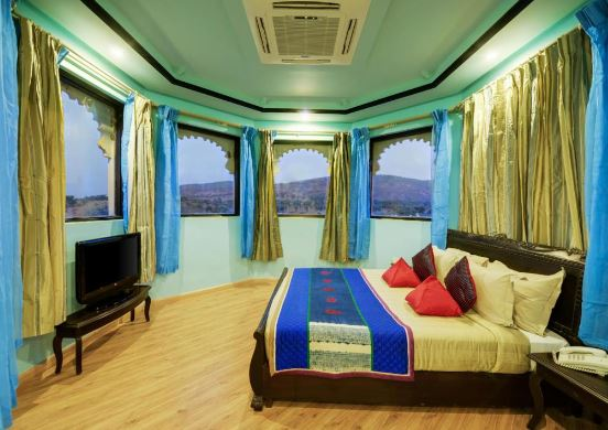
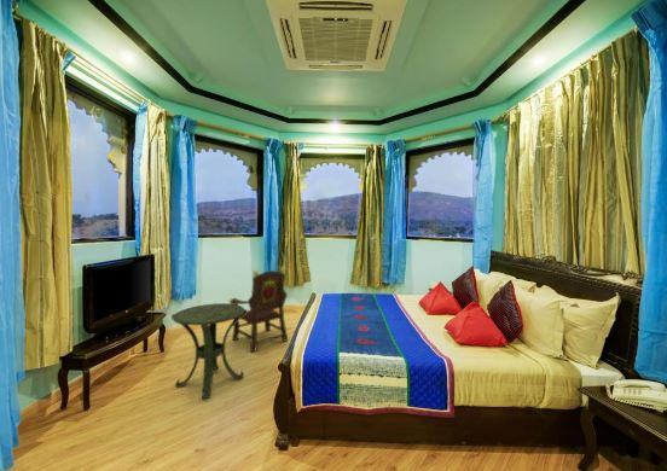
+ side table [170,302,248,400]
+ armchair [227,266,289,353]
